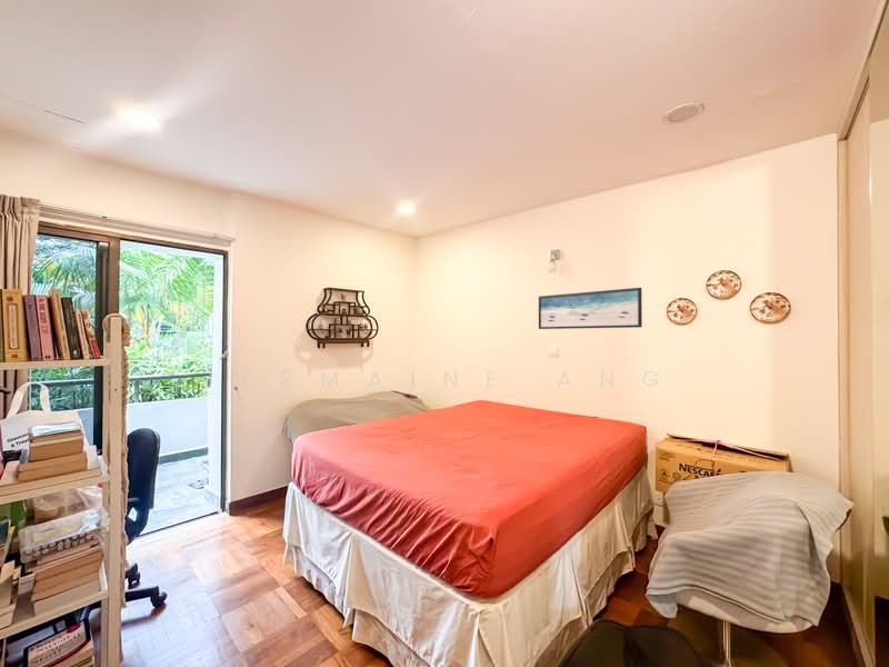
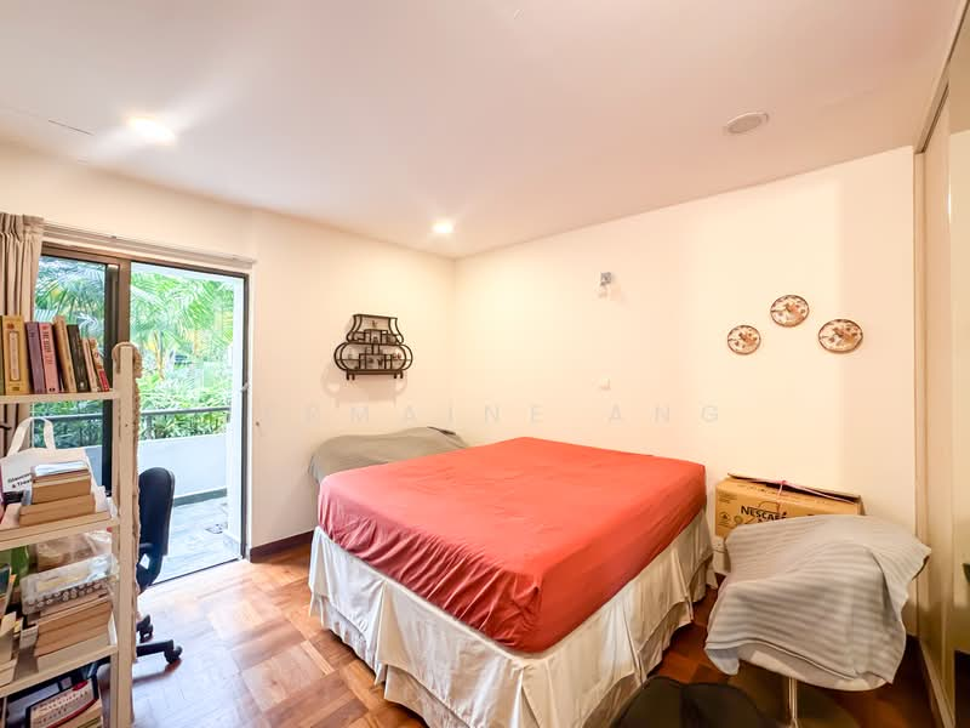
- wall art [538,287,643,330]
